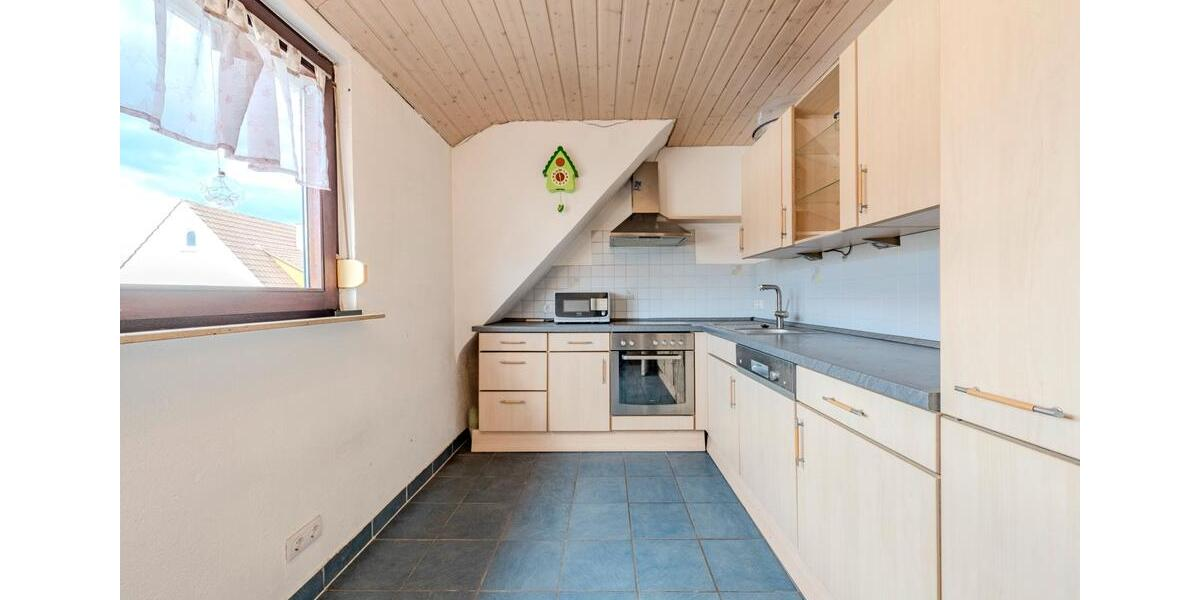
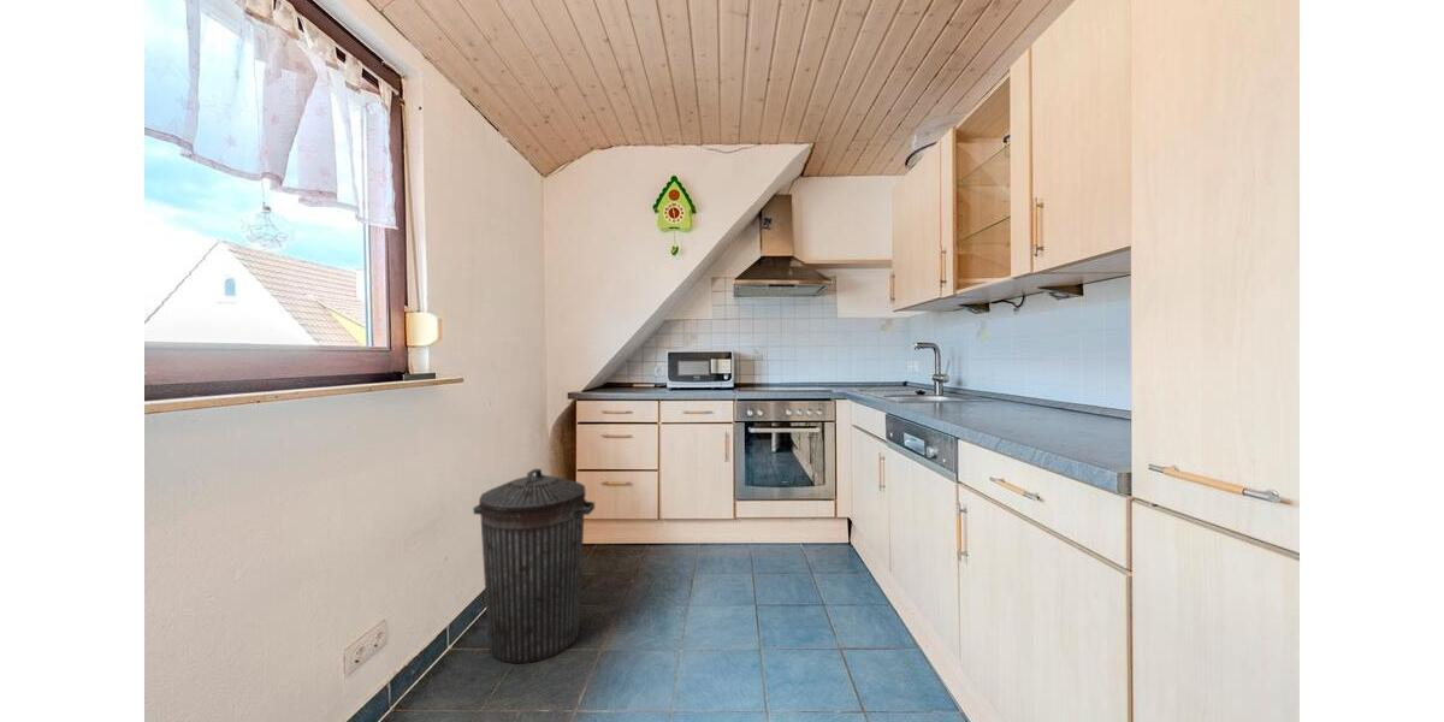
+ trash can [472,468,596,664]
